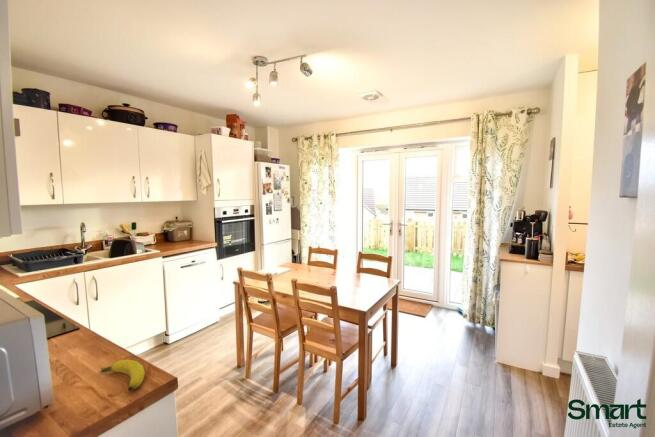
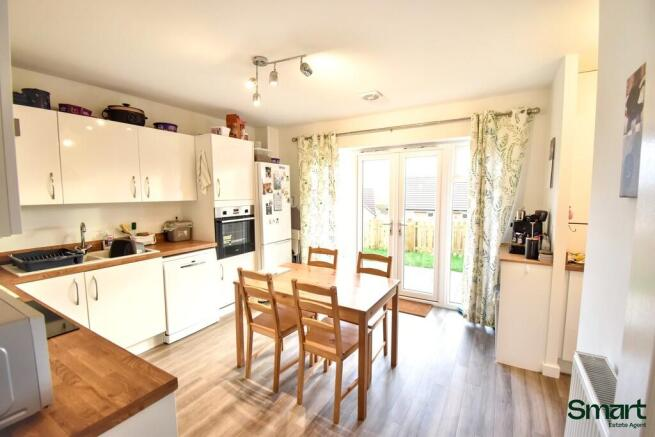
- banana [100,359,146,392]
